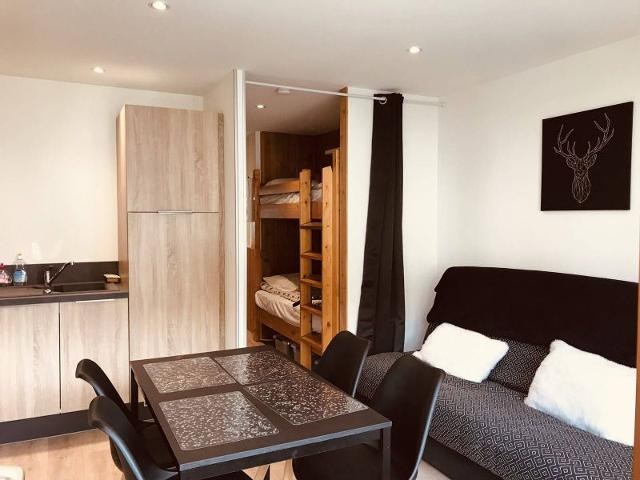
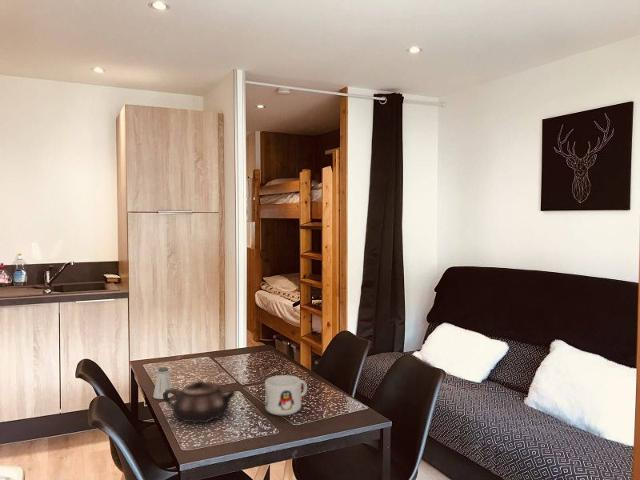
+ mug [264,374,308,416]
+ teapot [163,380,236,424]
+ saltshaker [152,366,174,400]
